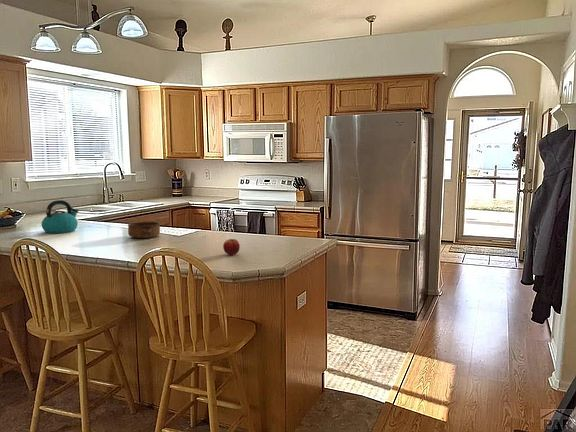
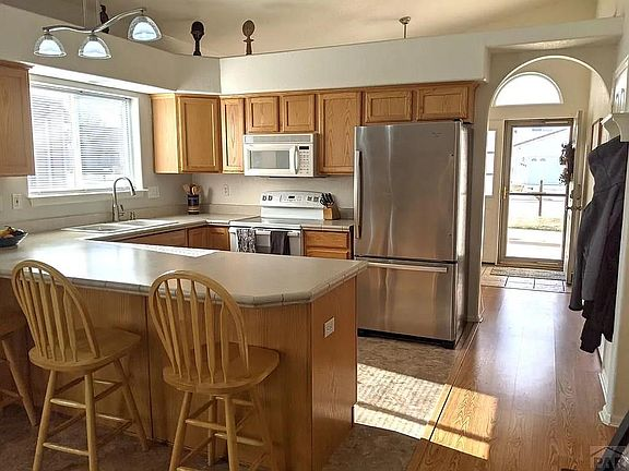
- fruit [222,238,241,256]
- bowl [127,221,161,239]
- kettle [41,199,79,234]
